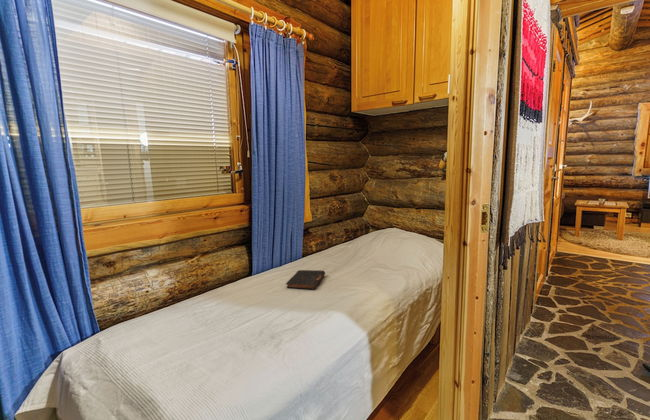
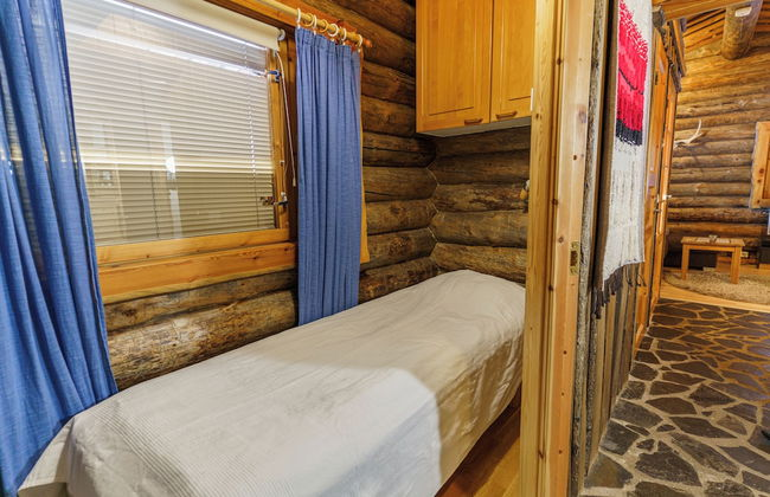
- book [285,269,326,290]
